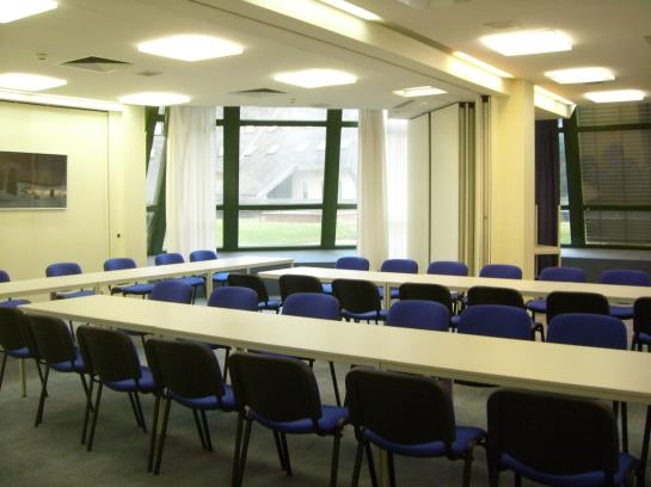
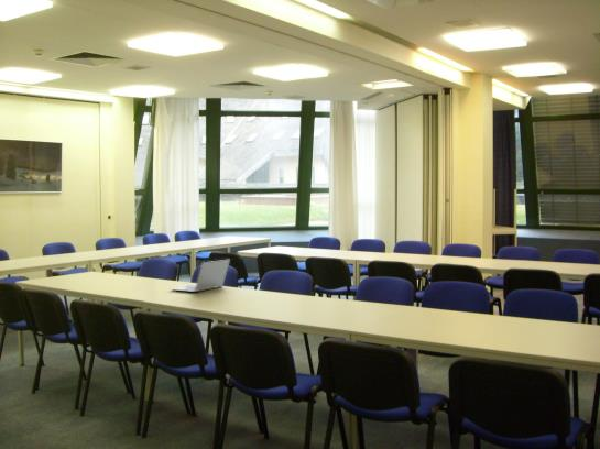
+ laptop [170,259,231,293]
